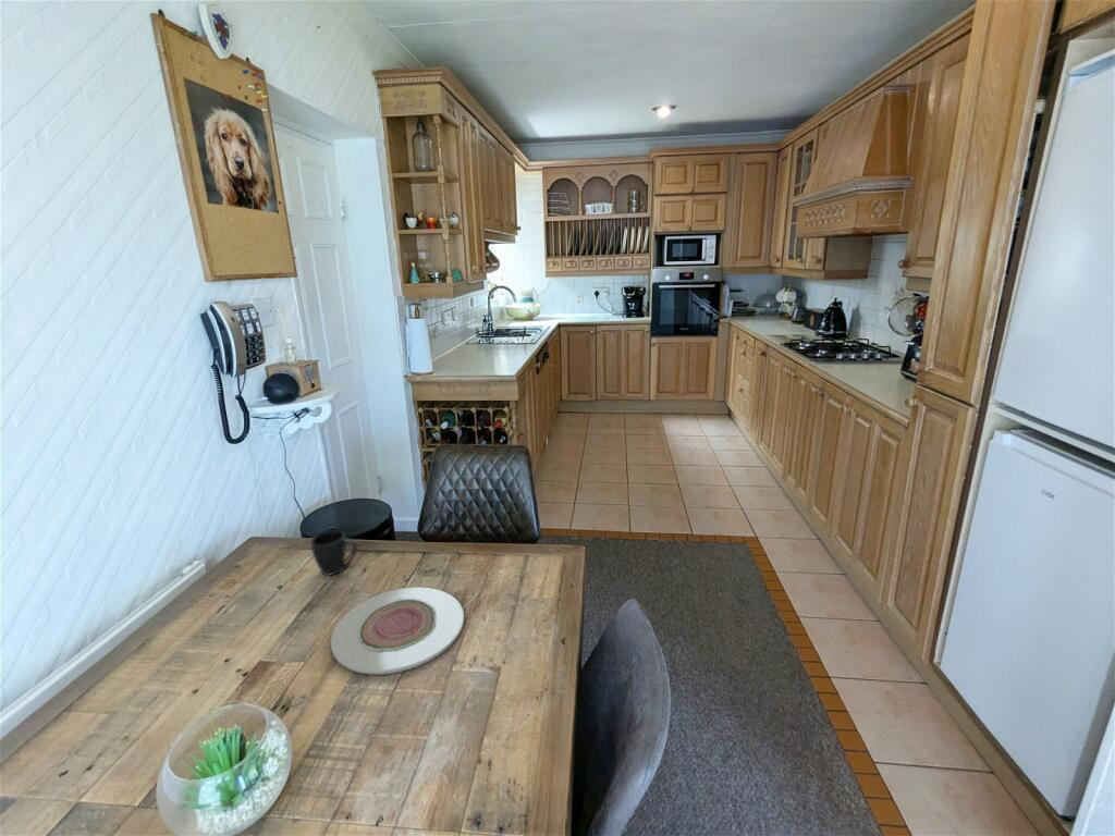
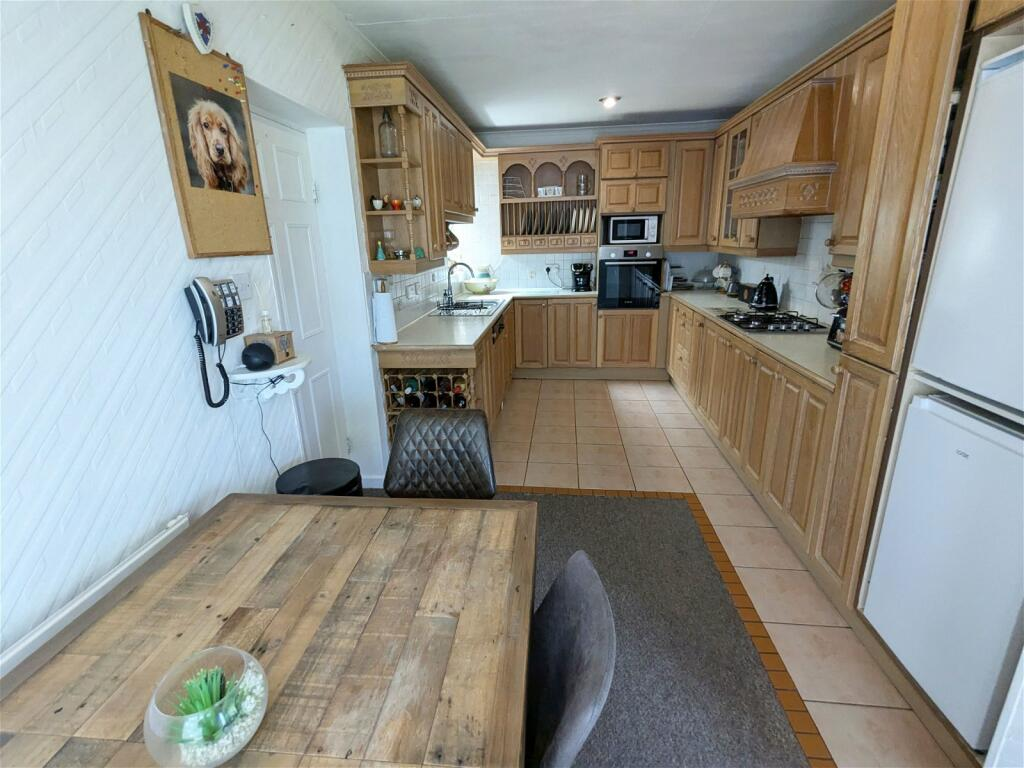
- plate [330,586,465,675]
- mug [309,529,358,577]
